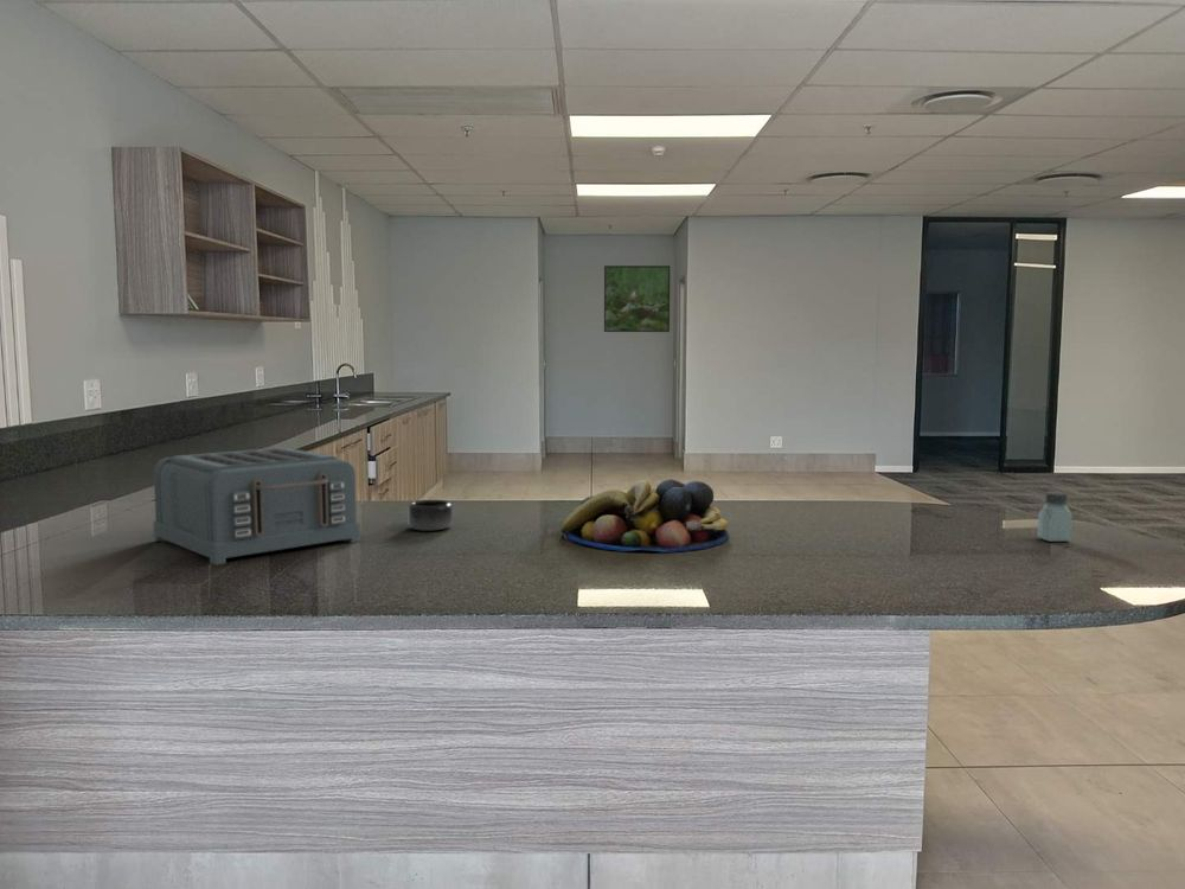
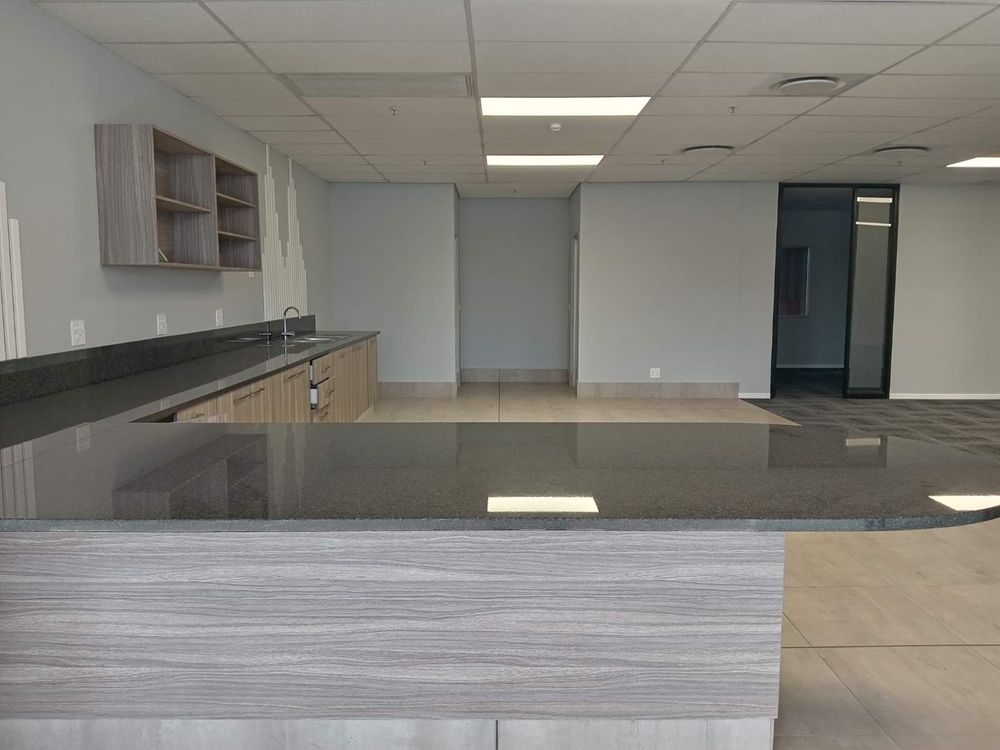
- saltshaker [1037,491,1074,543]
- fruit bowl [559,478,730,554]
- mug [406,499,454,532]
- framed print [603,264,671,333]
- toaster [152,447,361,565]
